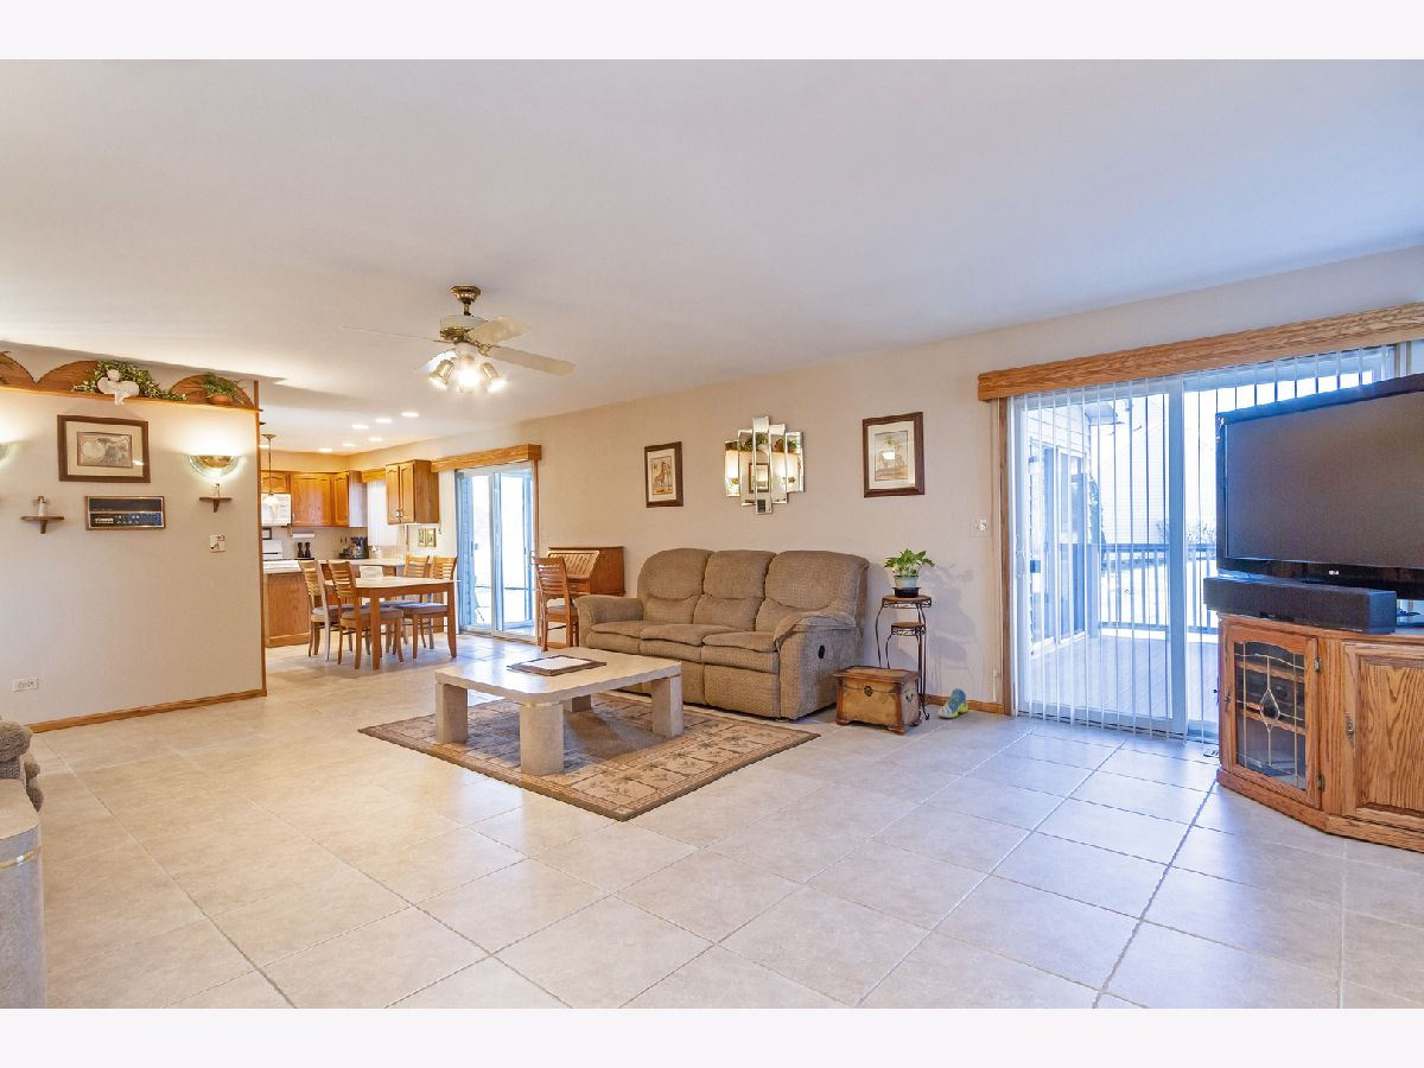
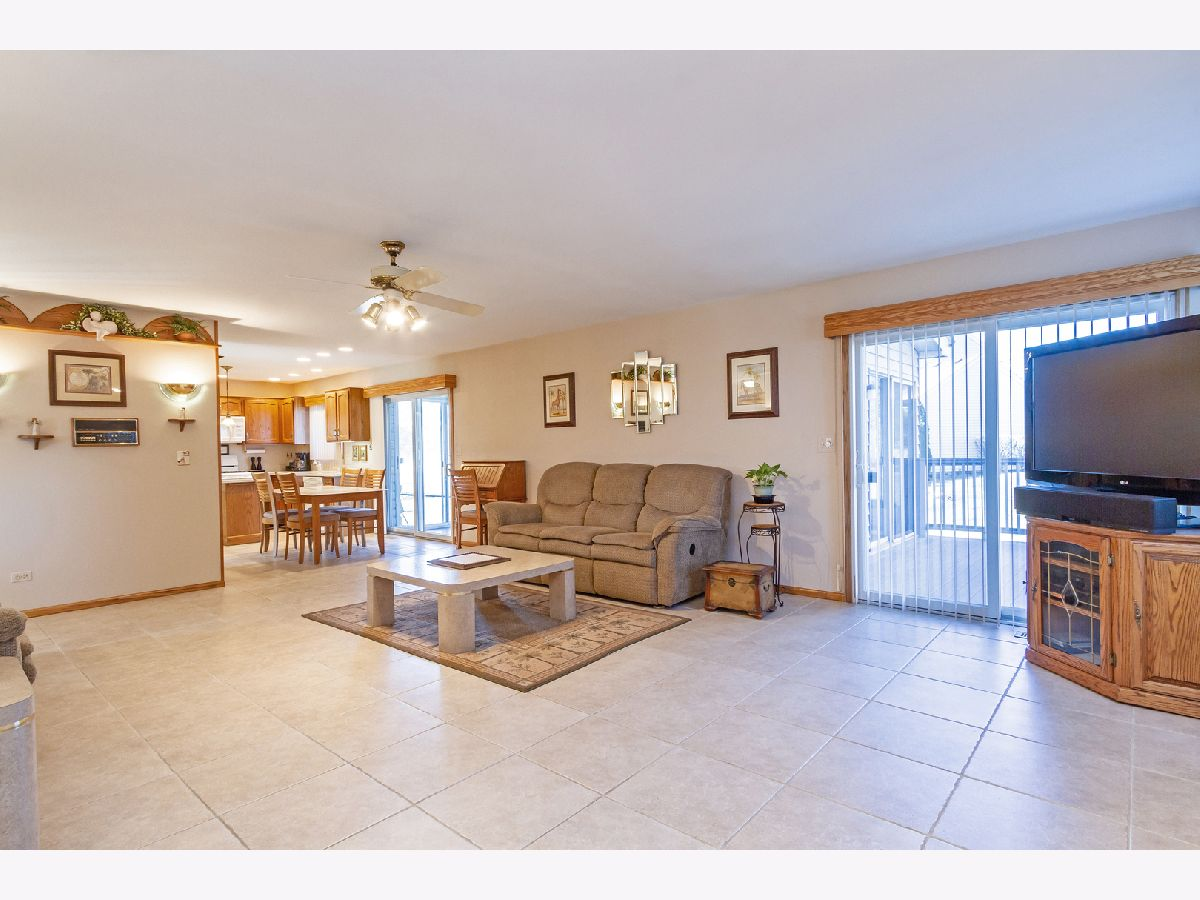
- sneaker [936,687,970,719]
